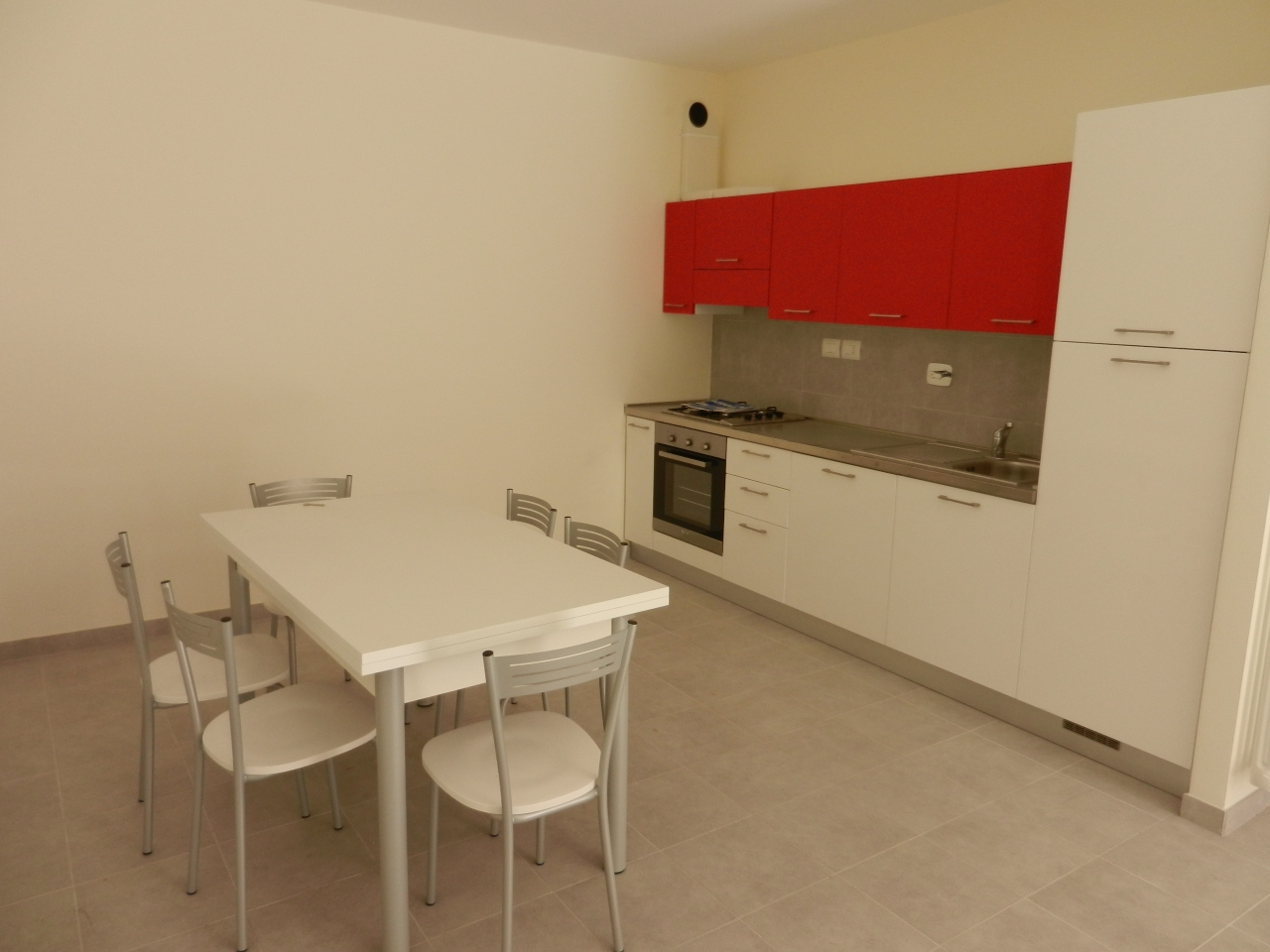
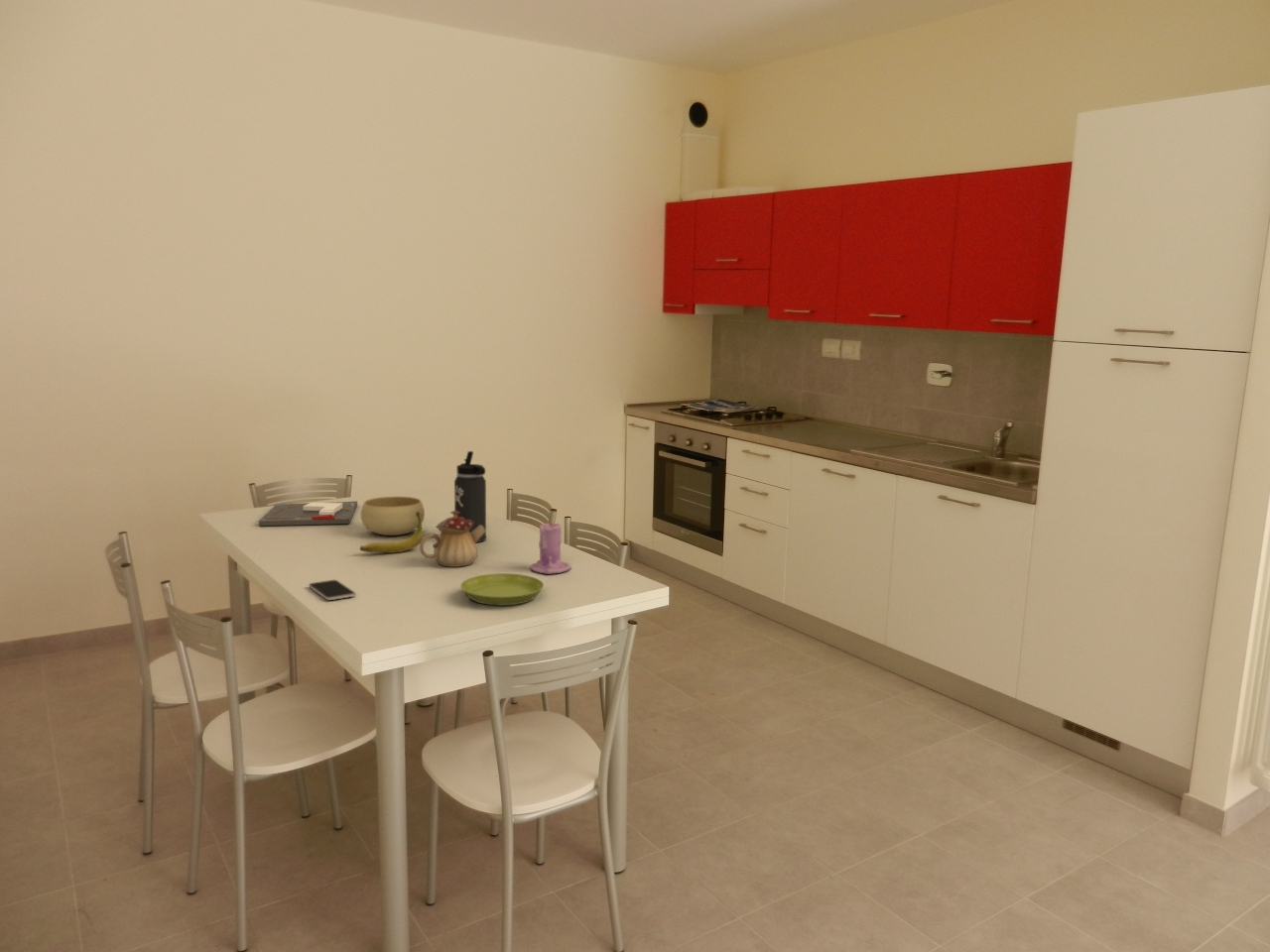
+ board game [258,500,358,527]
+ smartphone [308,579,356,601]
+ candle [529,516,572,575]
+ thermos bottle [453,450,487,543]
+ teapot [418,510,485,568]
+ saucer [459,572,545,606]
+ banana [359,512,425,554]
+ bowl [360,495,426,536]
